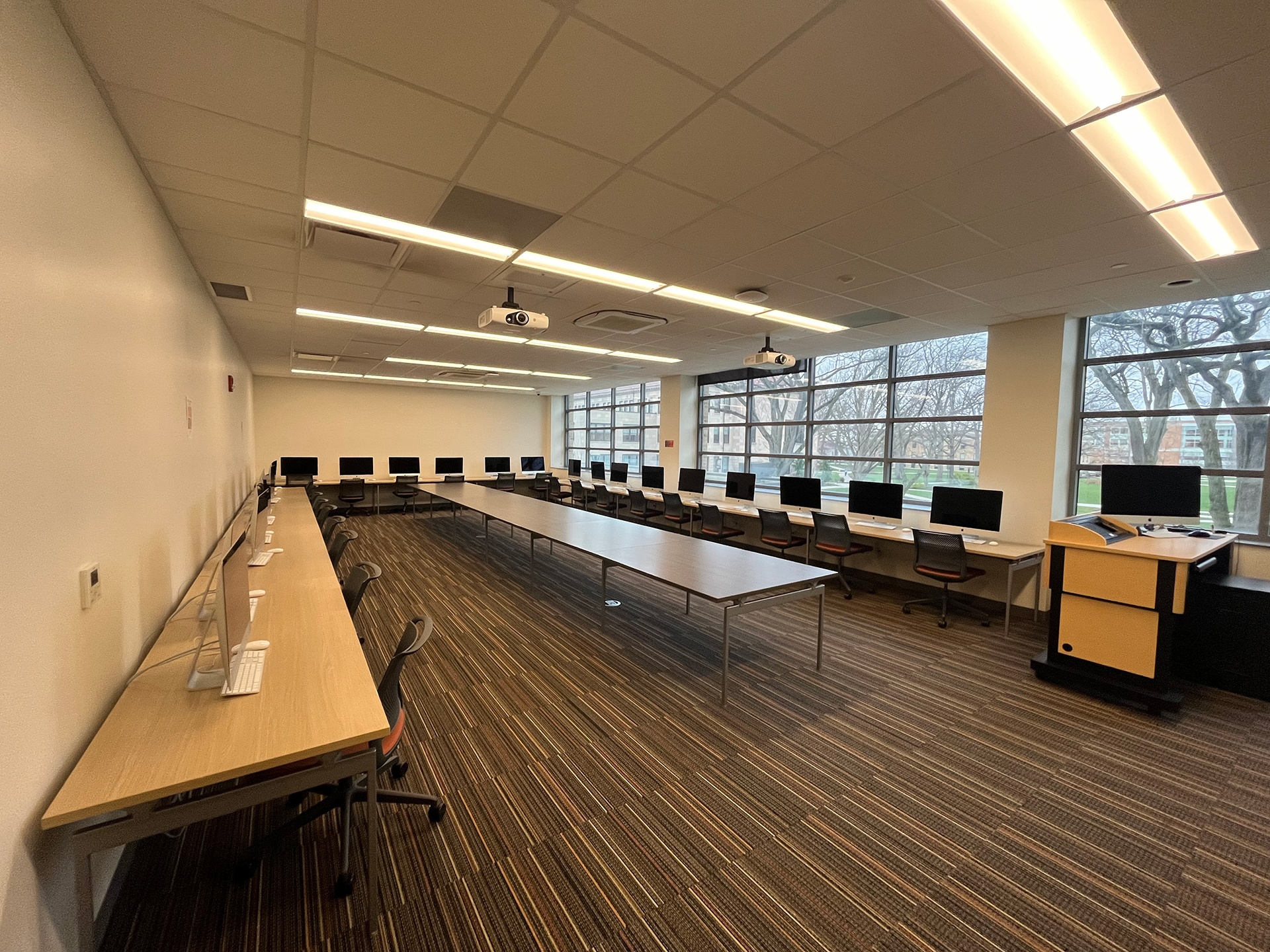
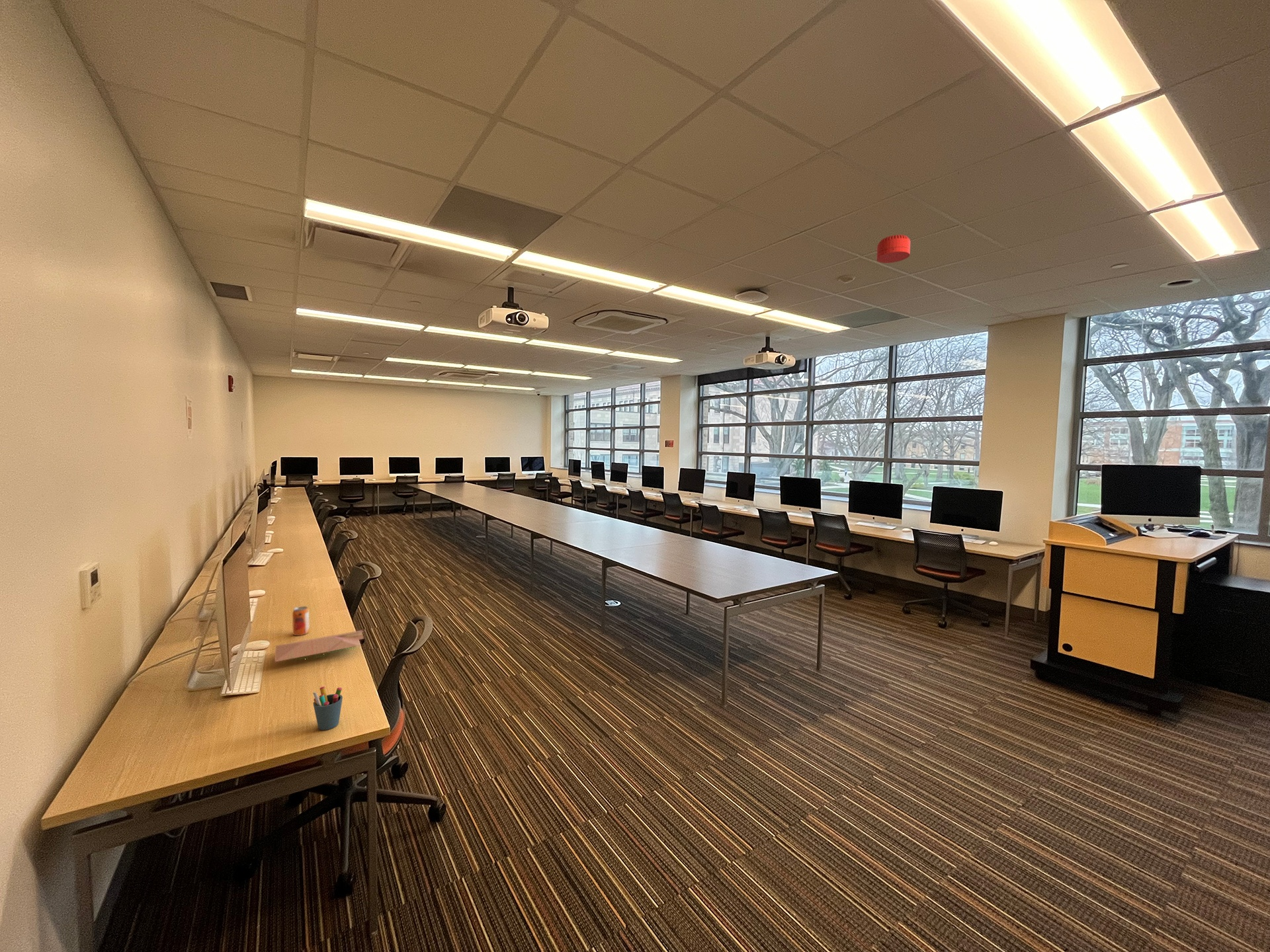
+ beverage can [292,606,310,636]
+ smoke detector [876,234,911,264]
+ document tray [274,629,364,662]
+ pen holder [312,686,343,731]
